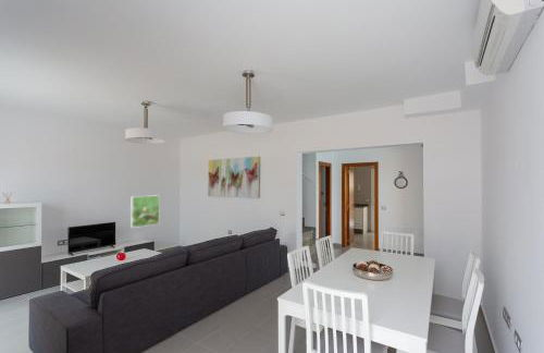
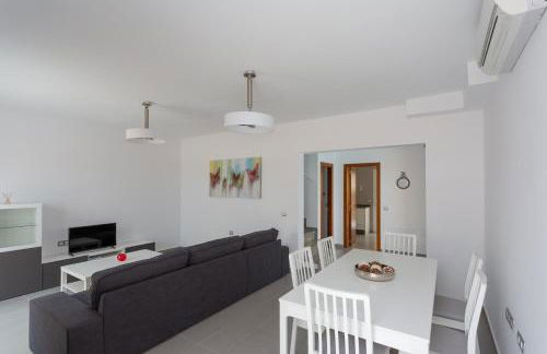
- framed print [129,194,161,229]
